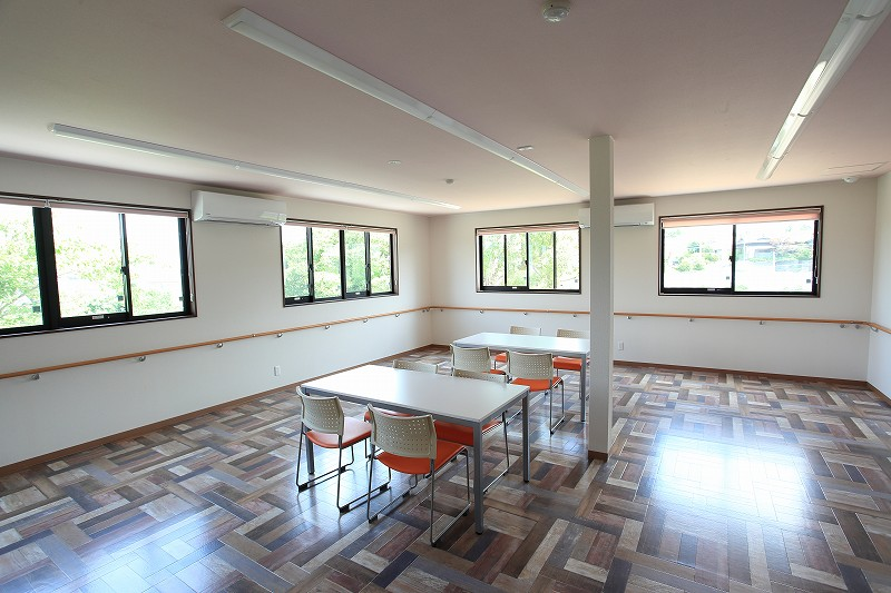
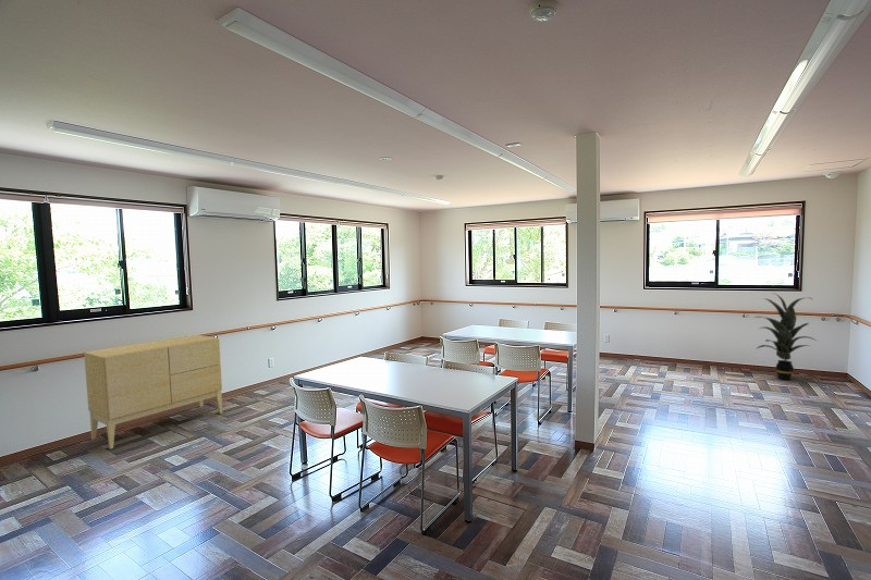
+ indoor plant [755,292,818,381]
+ sideboard [83,334,223,449]
